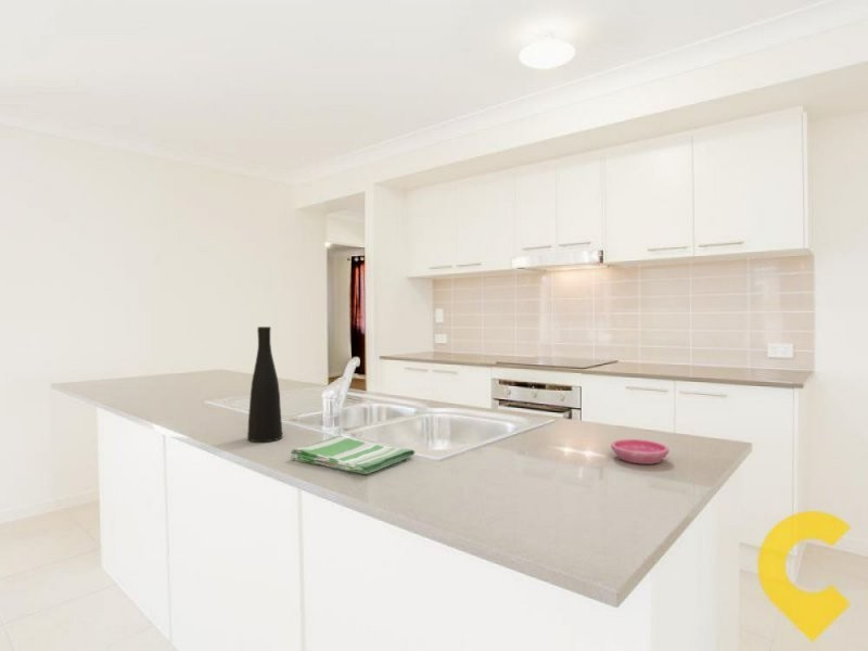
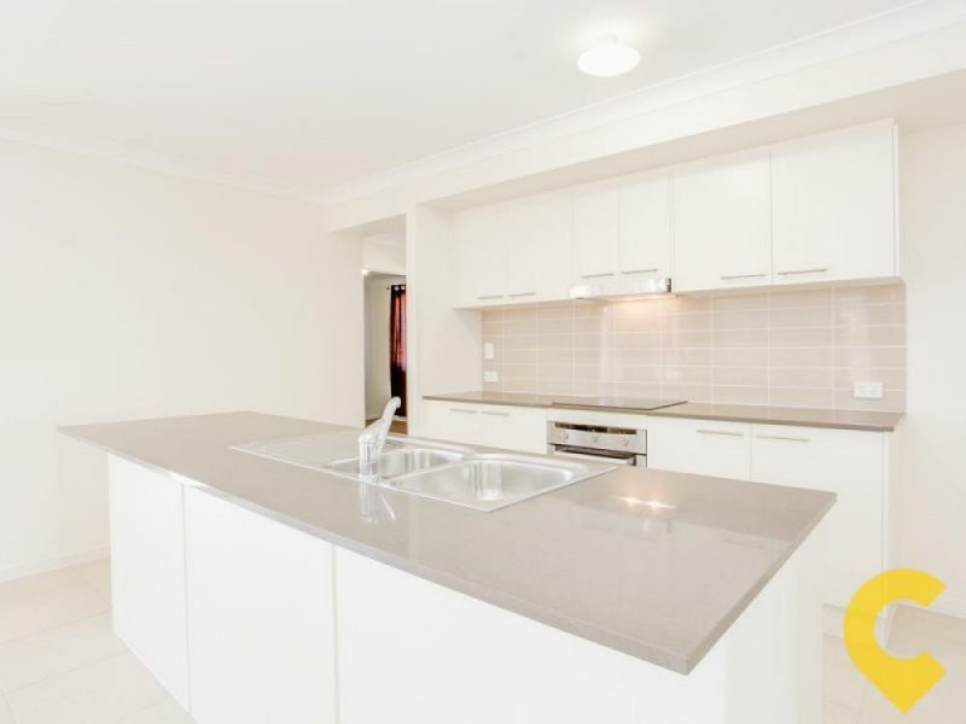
- vase [246,326,283,443]
- saucer [610,438,669,464]
- dish towel [290,434,416,475]
